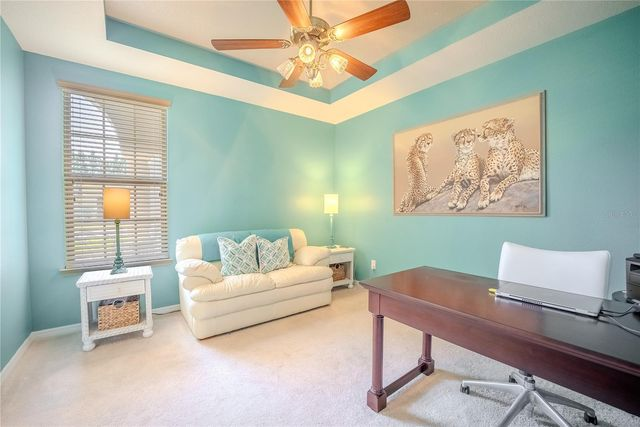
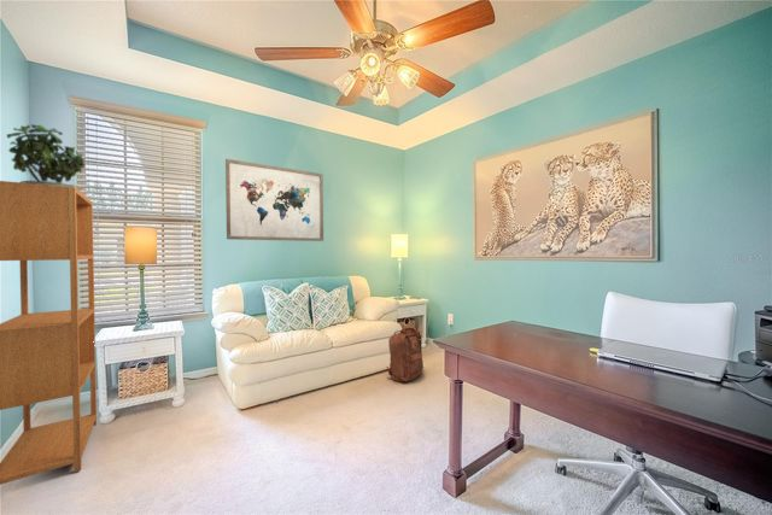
+ wall art [224,158,324,242]
+ potted plant [6,123,87,192]
+ backpack [386,327,425,382]
+ bookcase [0,180,98,486]
